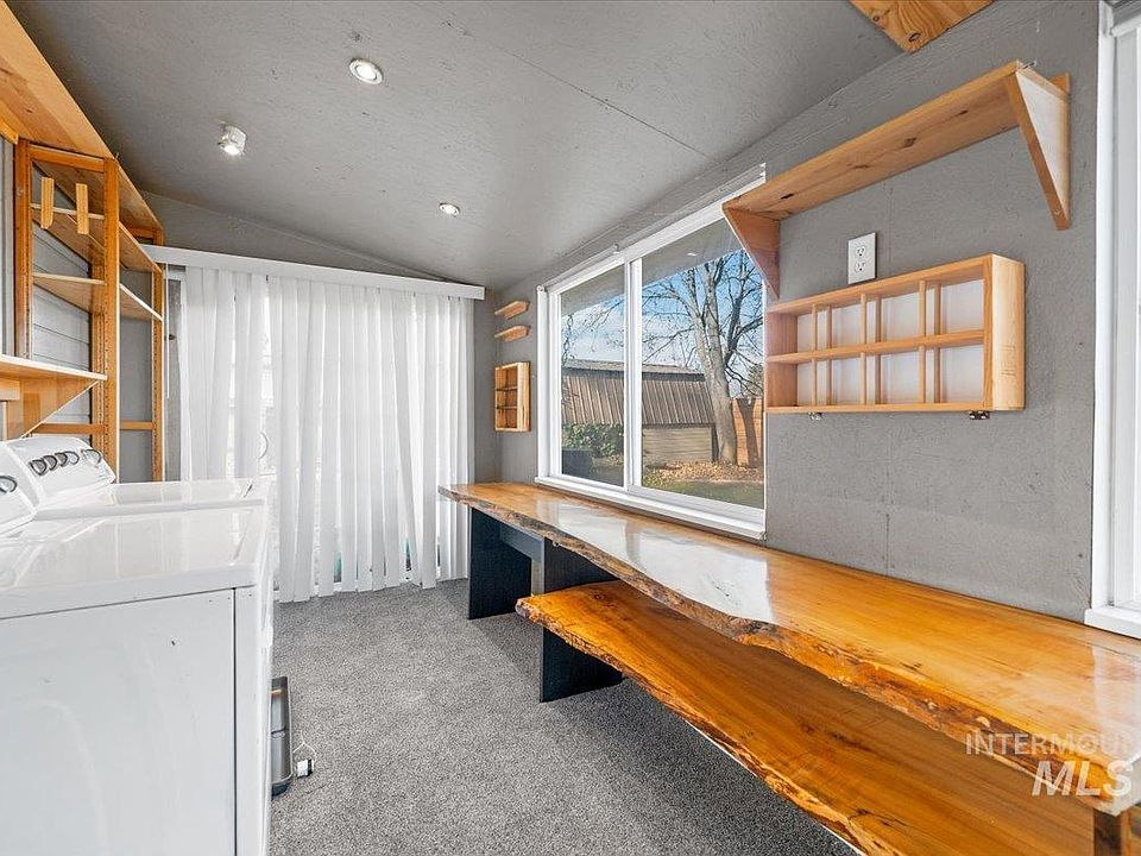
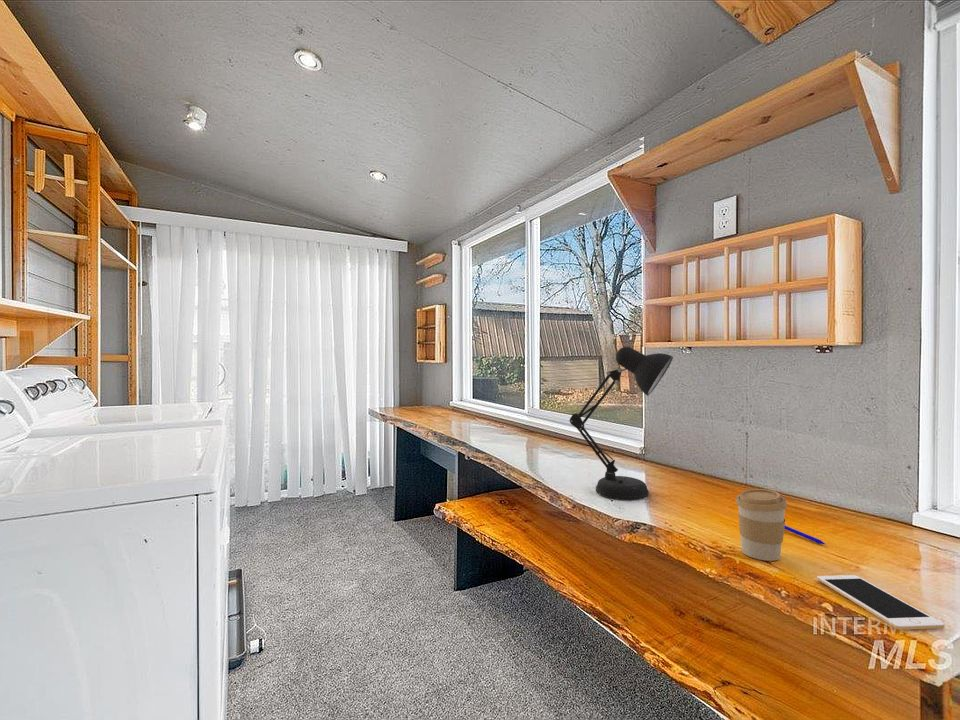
+ pen [784,525,826,545]
+ cell phone [816,574,946,631]
+ coffee cup [735,488,788,562]
+ desk lamp [569,346,674,501]
